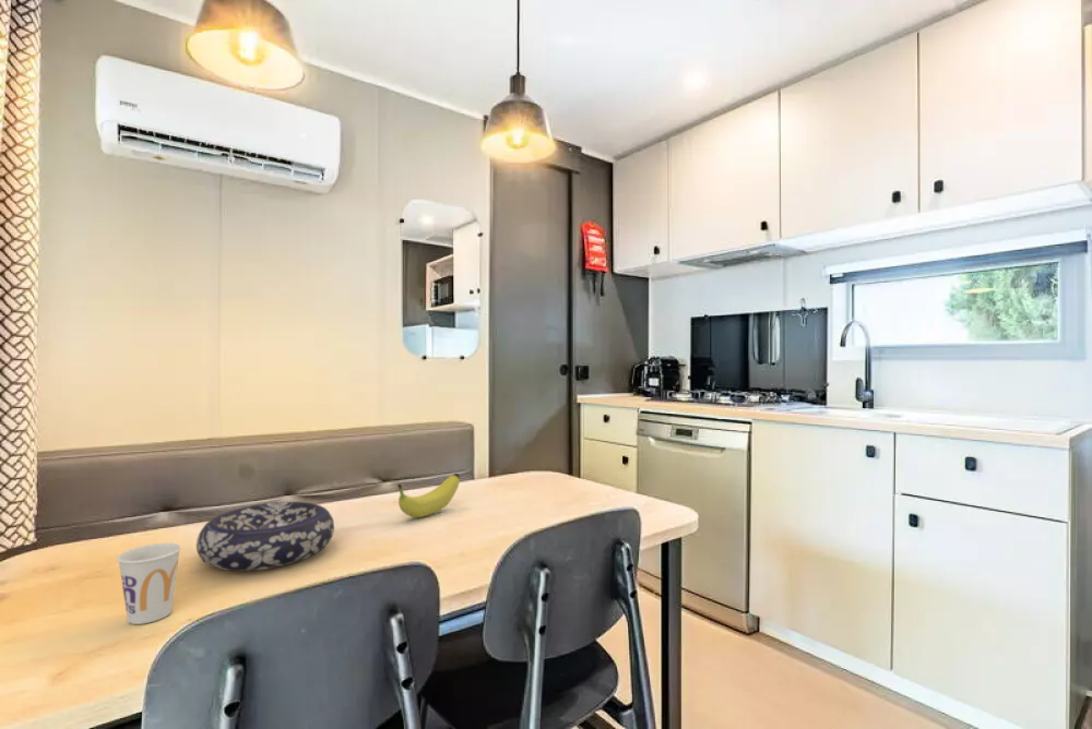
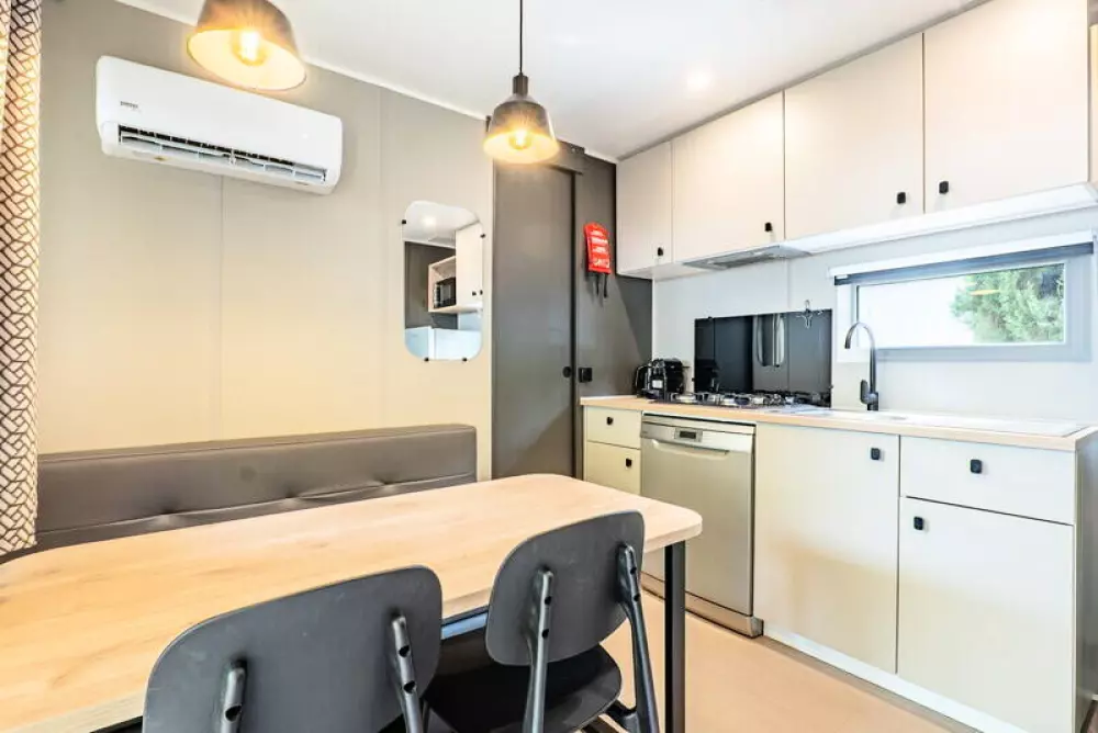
- cup [116,542,182,625]
- decorative bowl [195,501,335,572]
- fruit [396,473,461,518]
